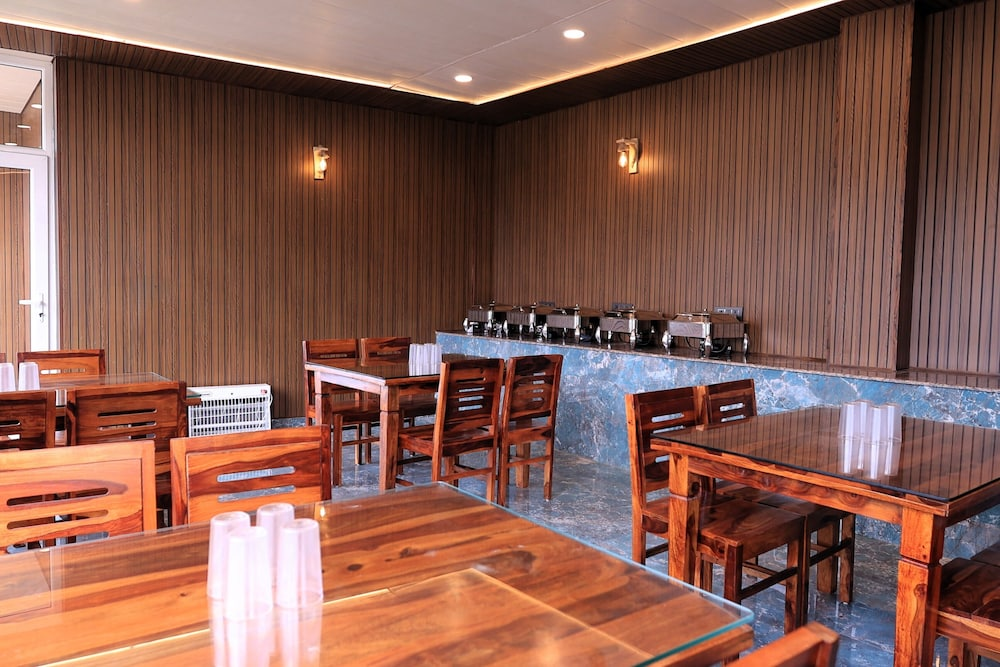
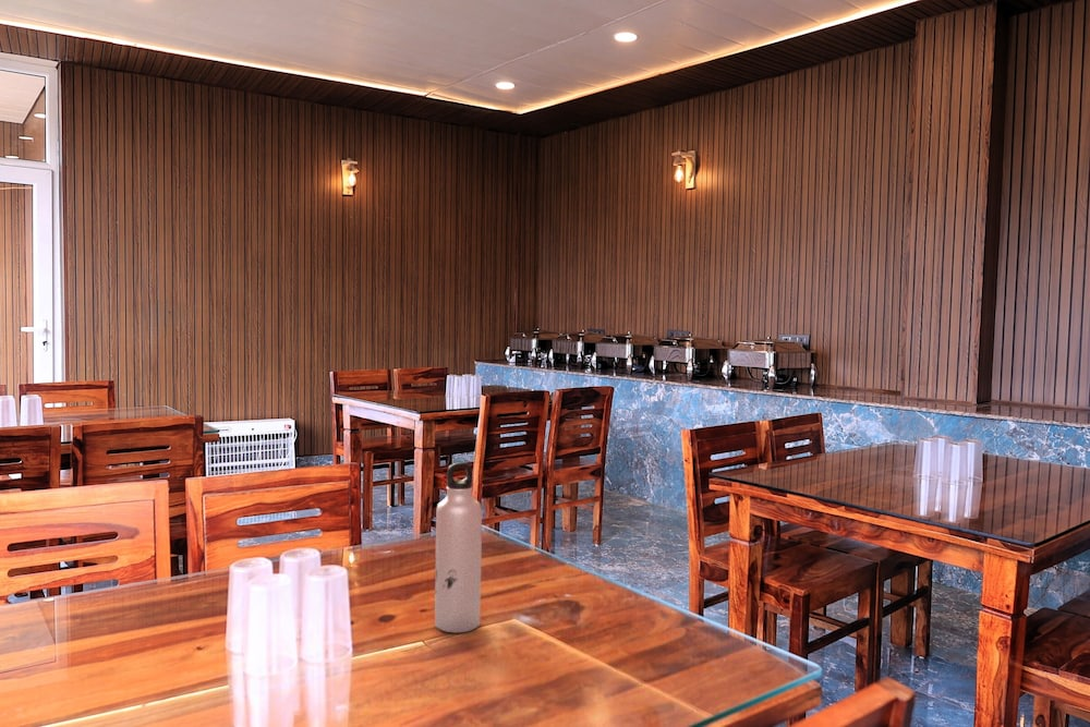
+ water bottle [434,461,483,634]
